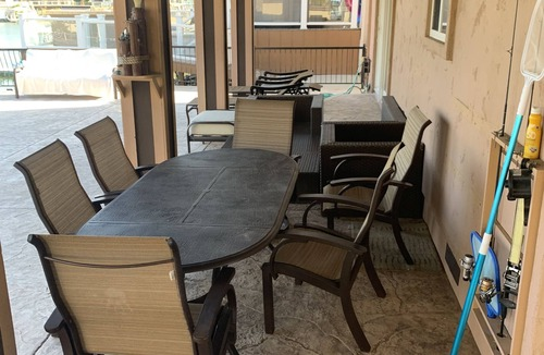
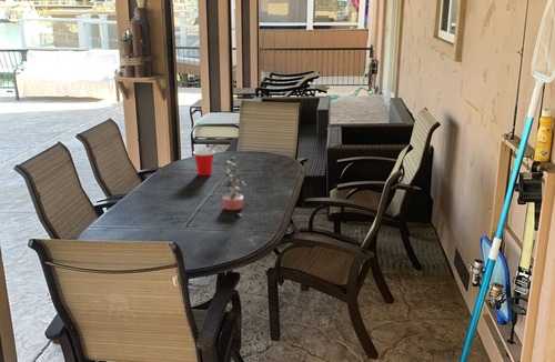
+ potted plant [220,154,246,218]
+ cup [192,149,216,177]
